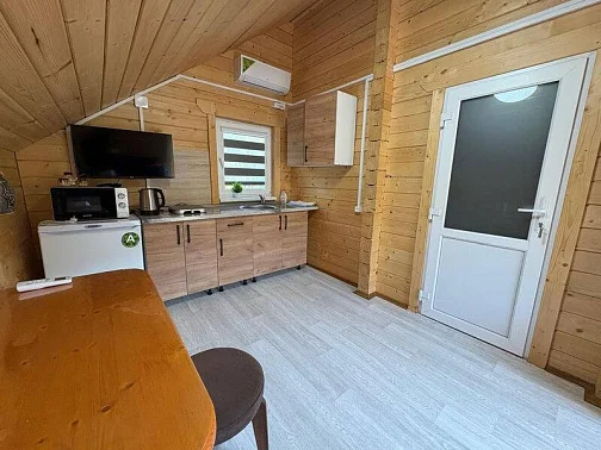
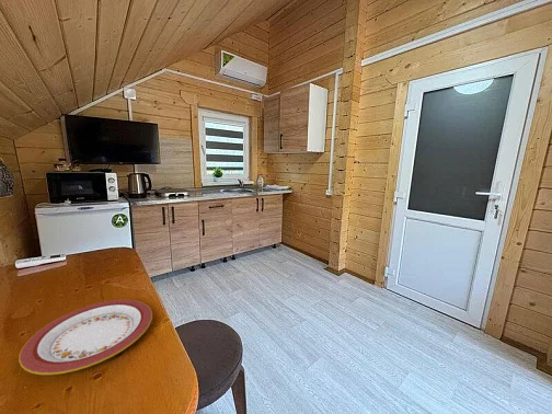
+ plate [18,299,153,376]
